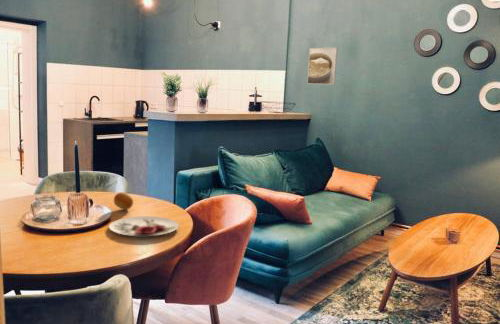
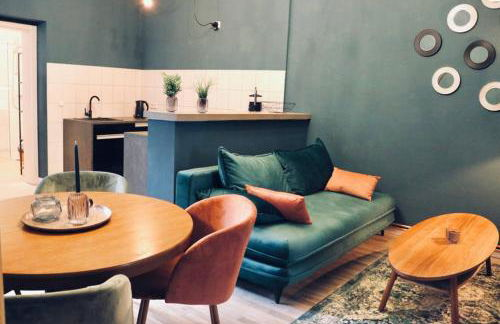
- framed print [306,47,338,85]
- plate [108,215,180,237]
- fruit [113,191,134,211]
